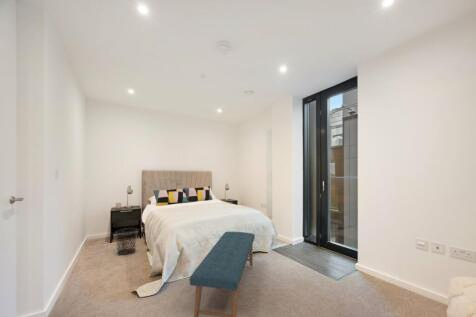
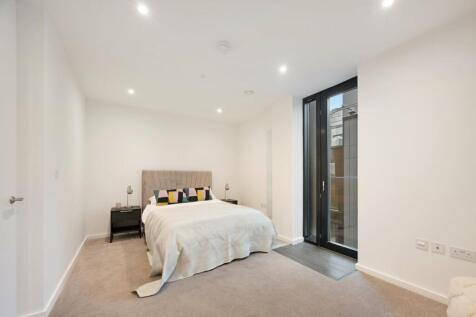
- waste bin [114,227,138,257]
- bench [189,231,256,317]
